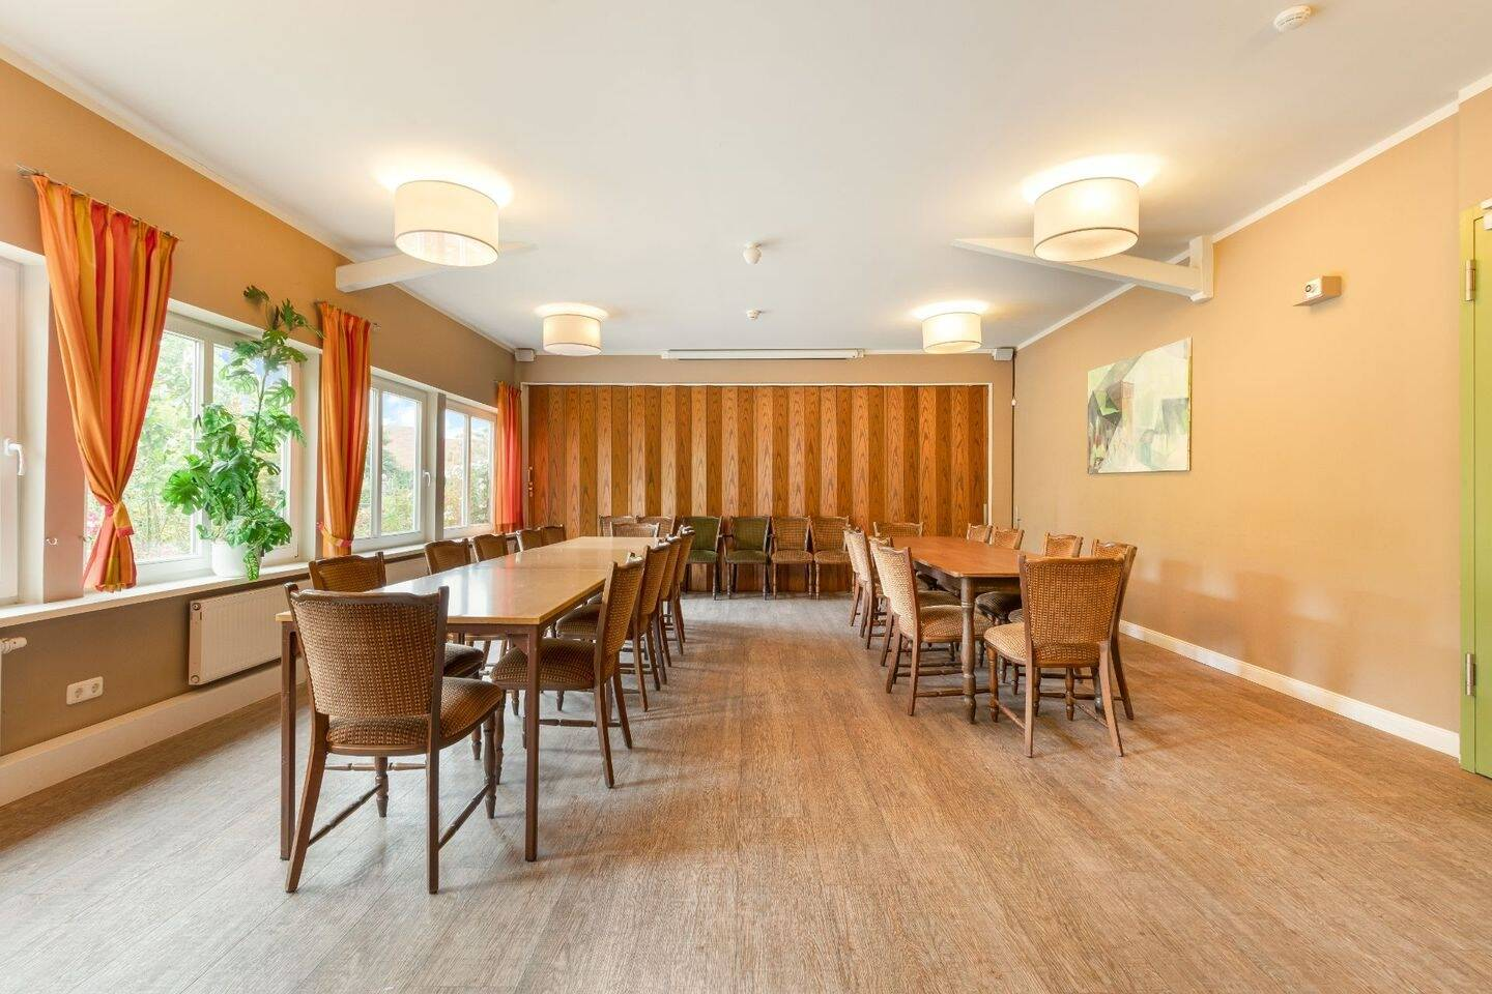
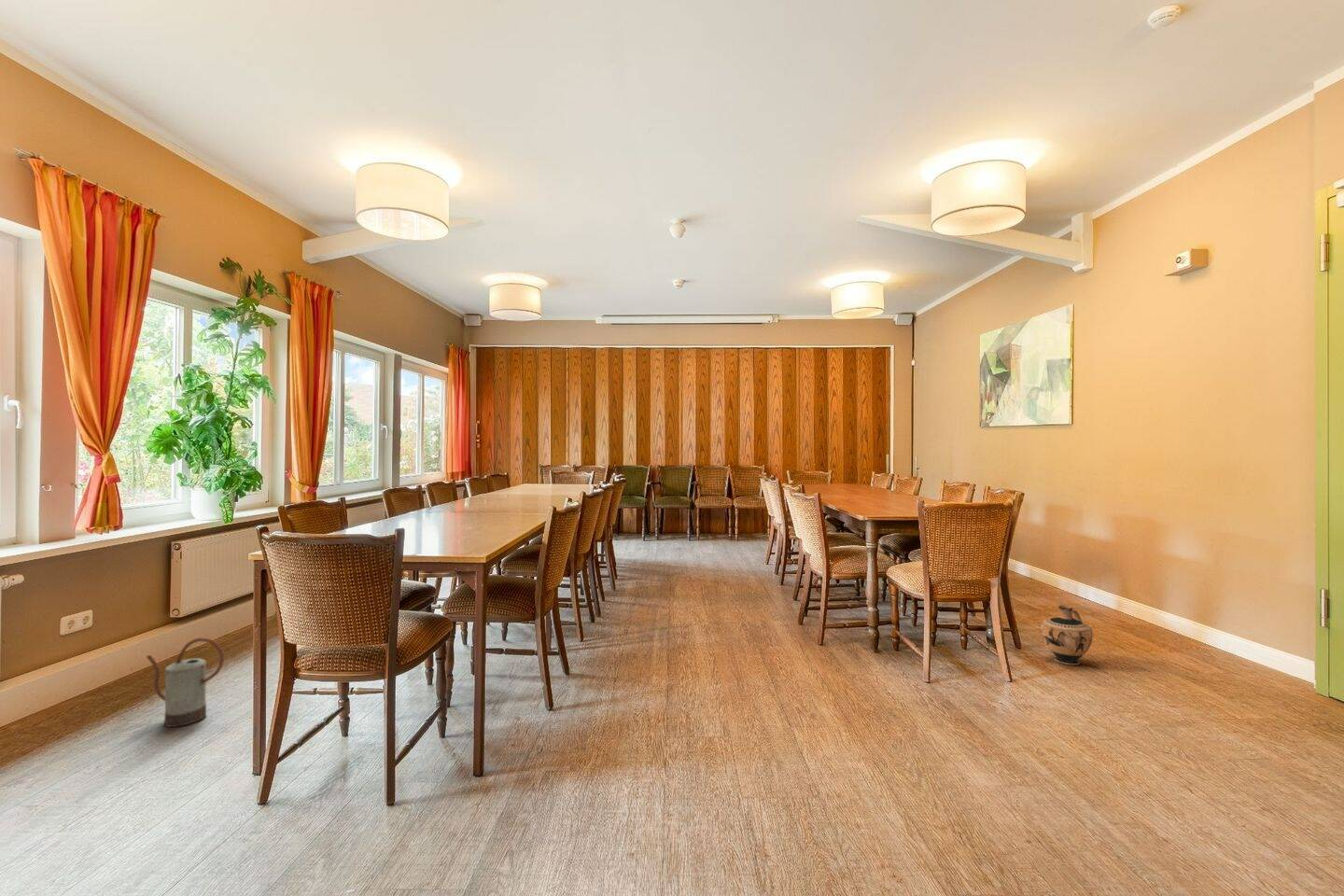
+ watering can [146,637,225,728]
+ ceramic jug [1041,605,1094,665]
